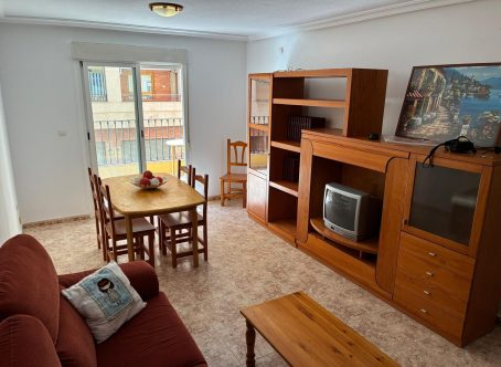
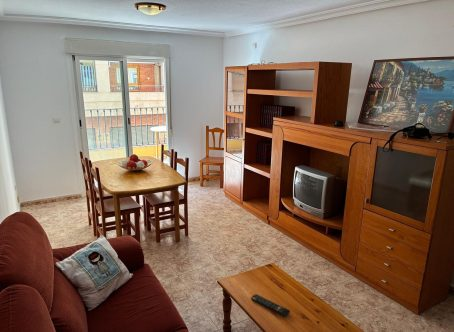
+ remote control [250,293,291,317]
